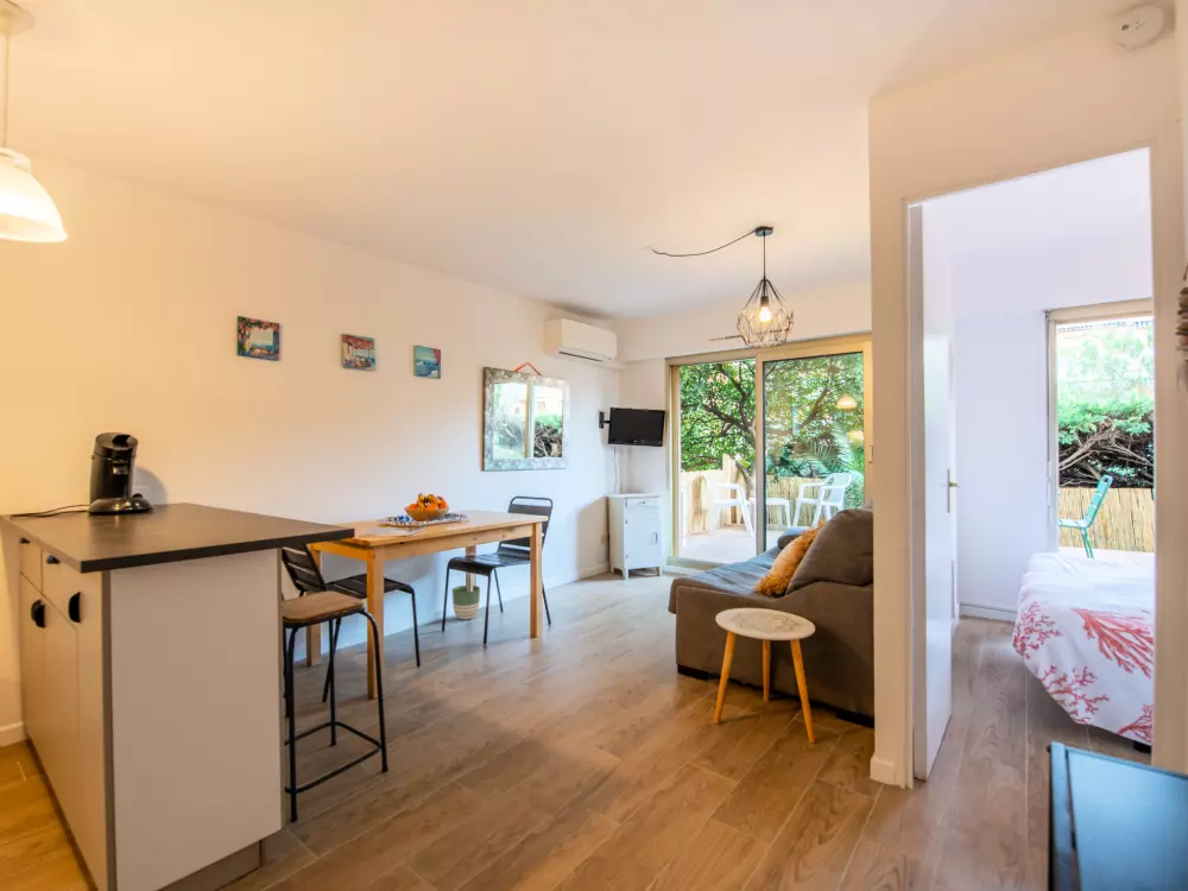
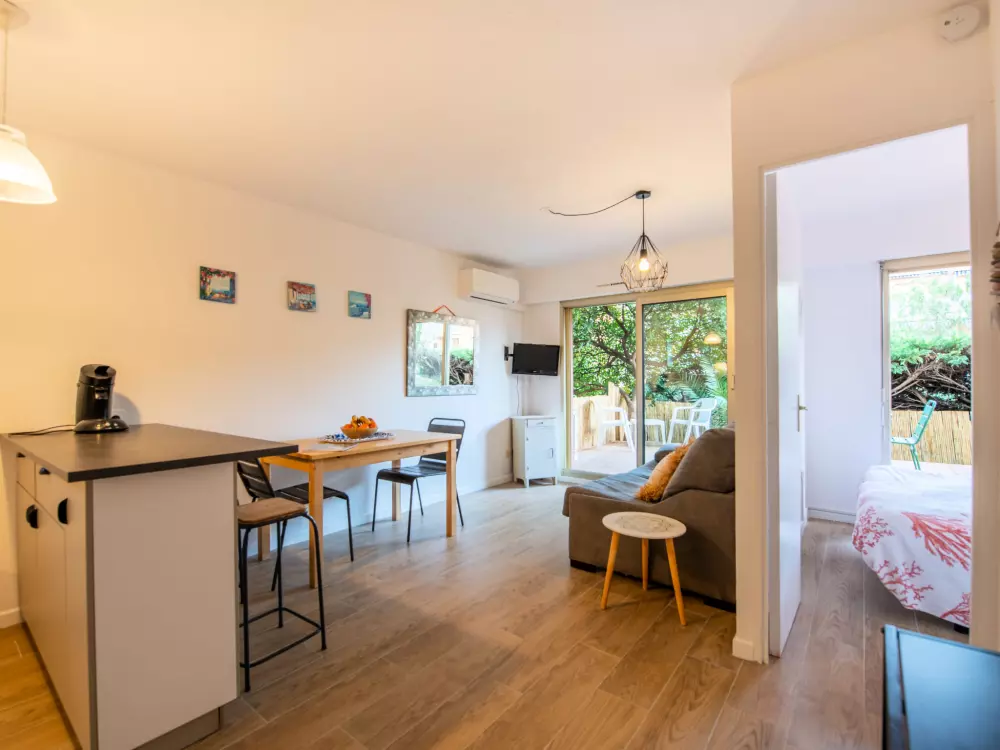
- planter [451,584,481,620]
